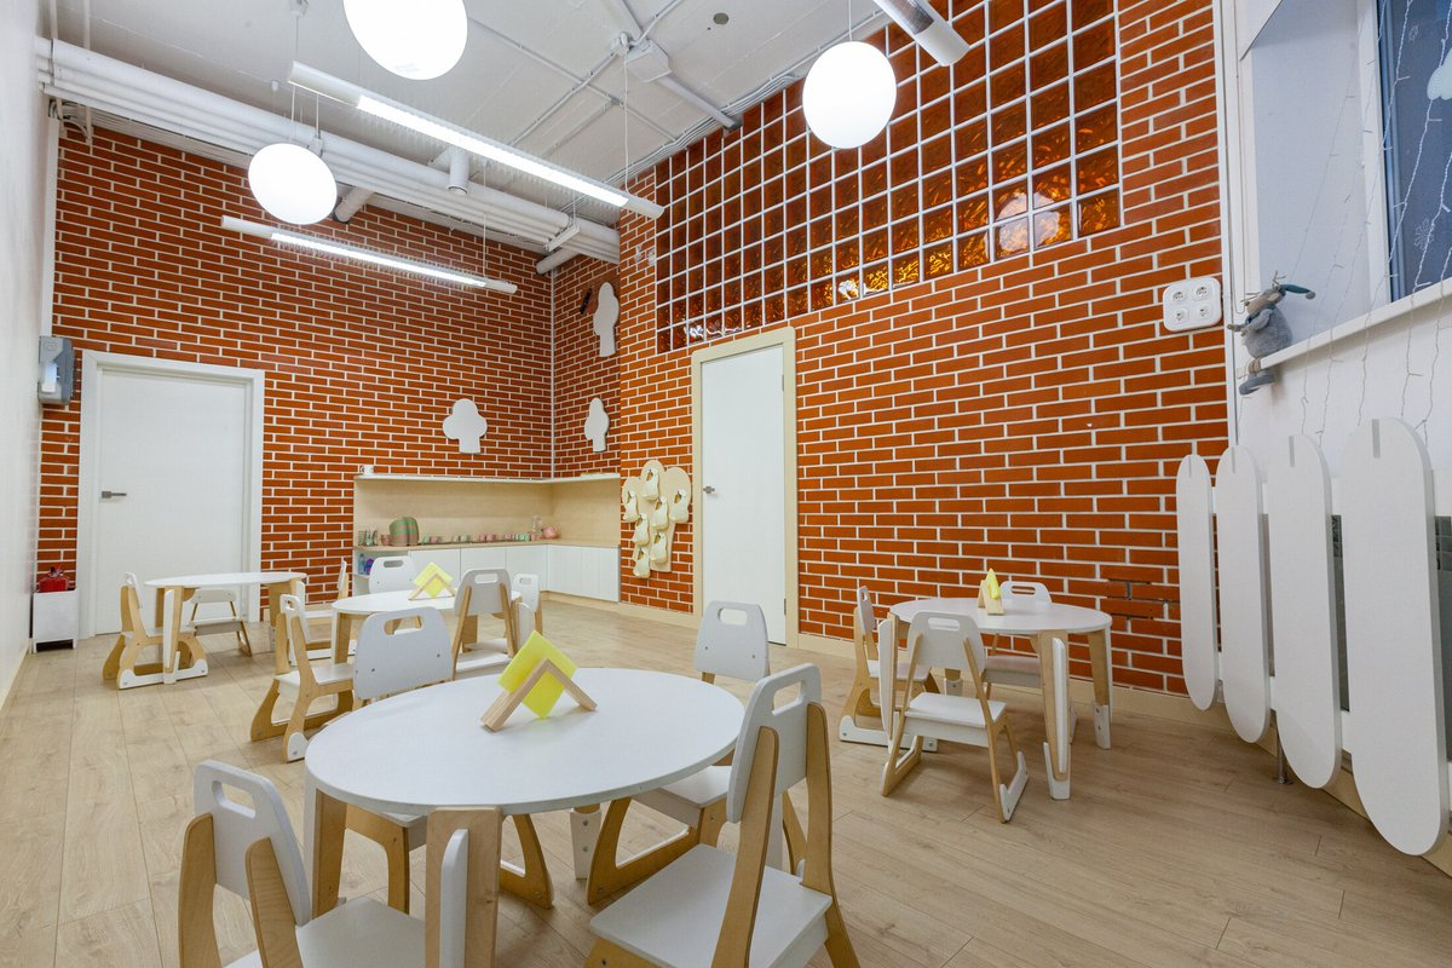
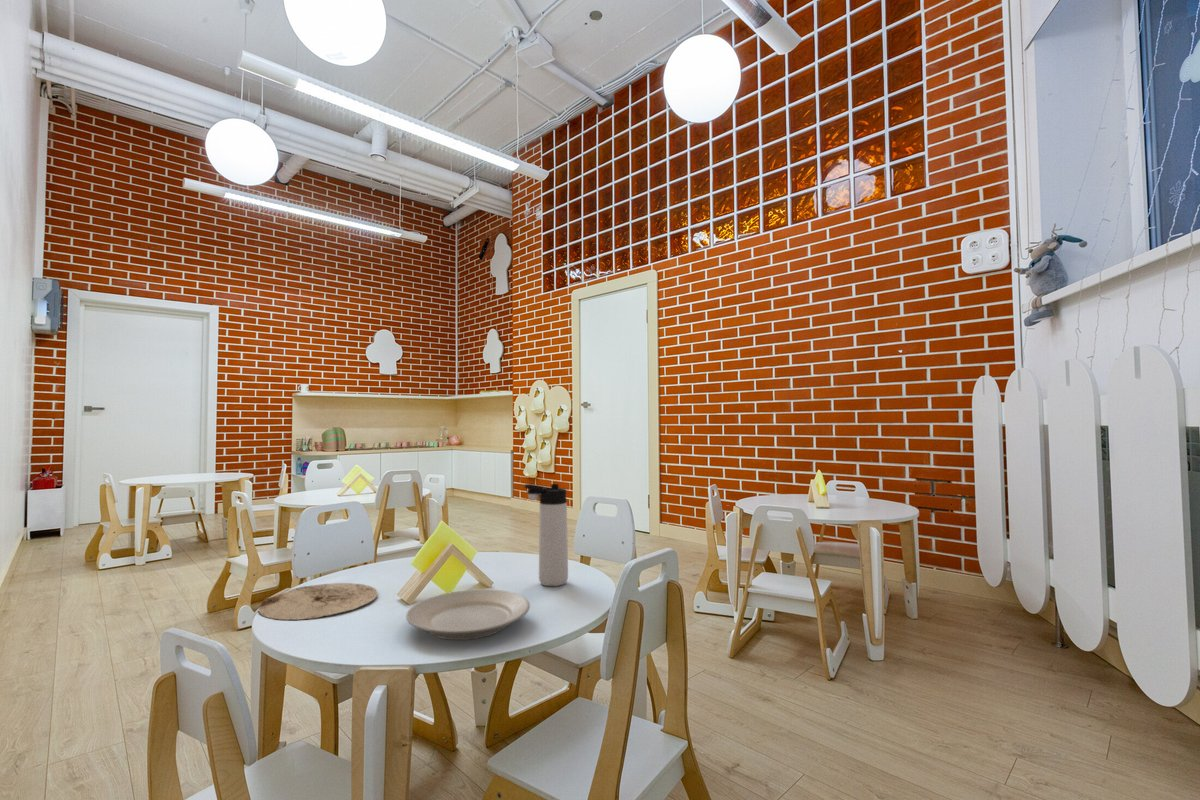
+ thermos bottle [523,483,569,587]
+ plate [257,582,379,621]
+ plate [405,588,531,641]
